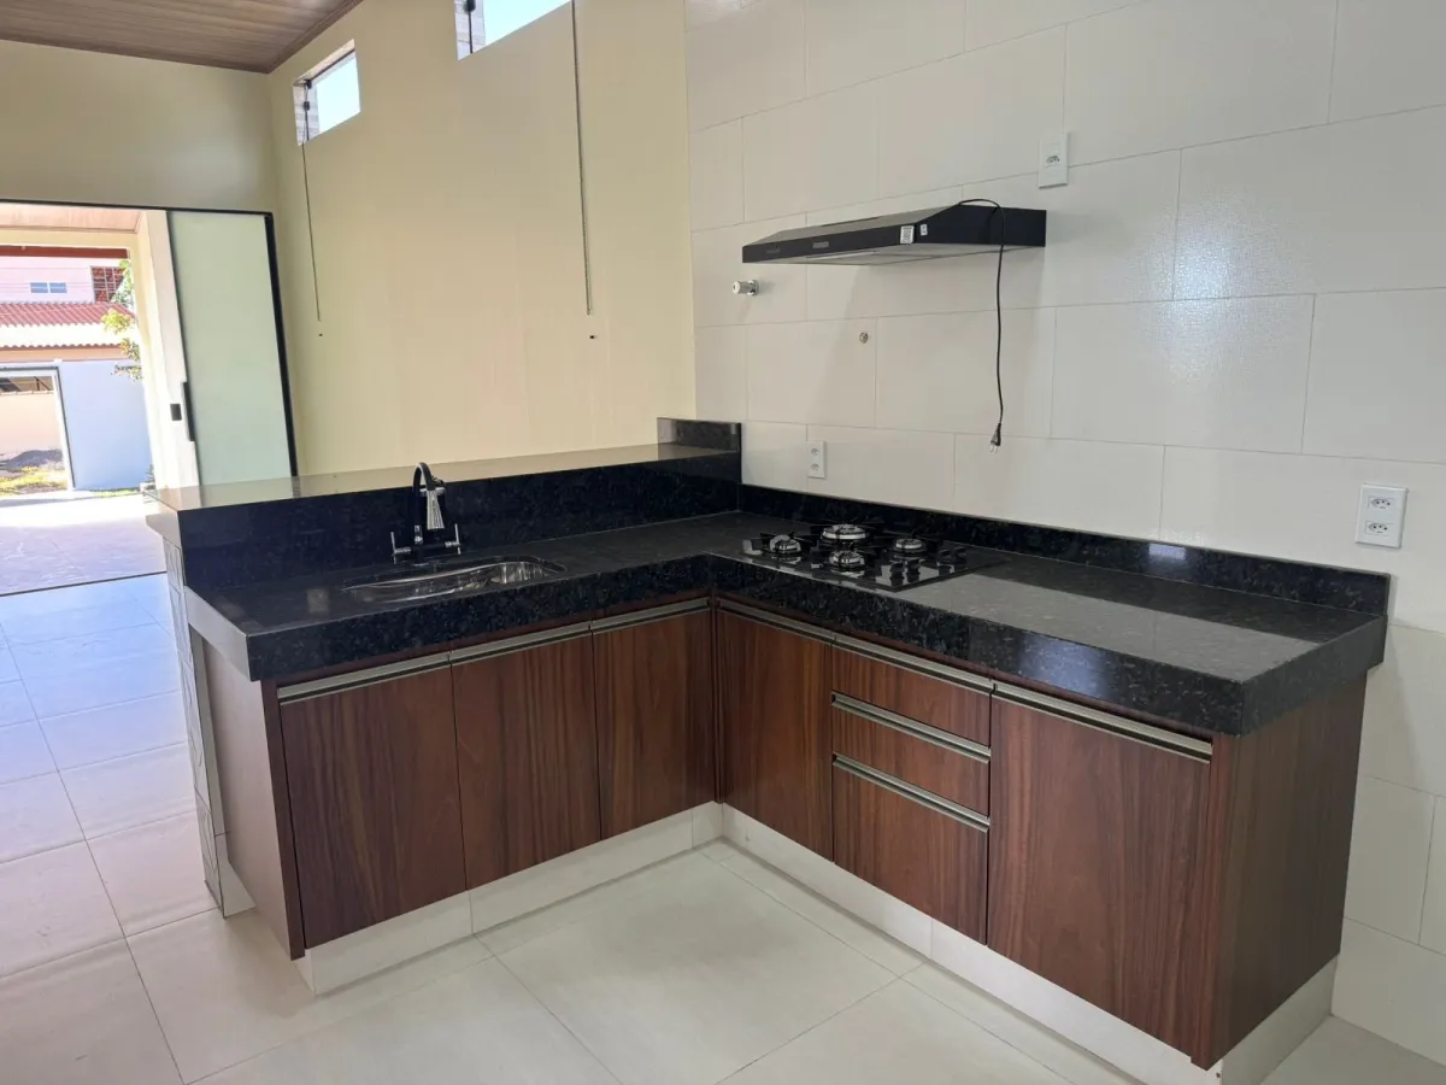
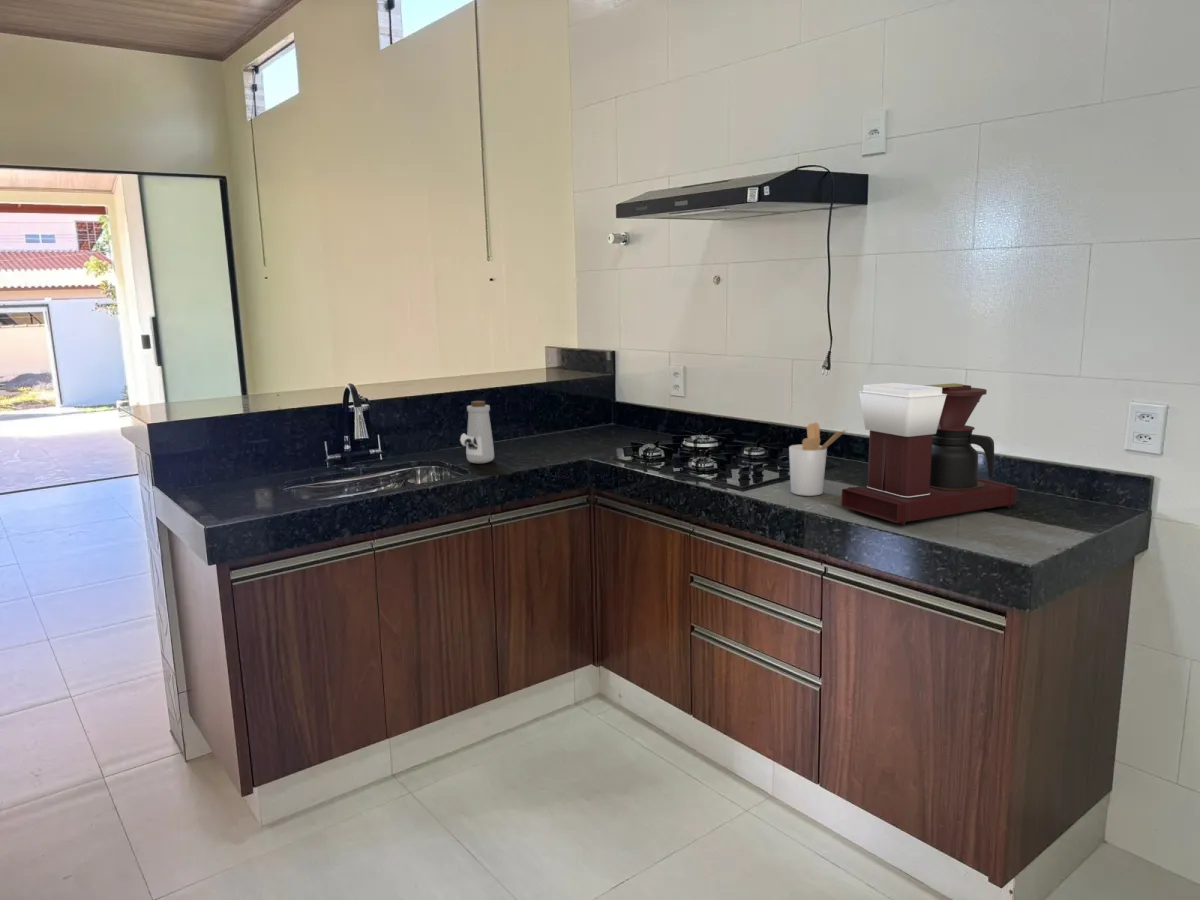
+ coffee maker [841,382,1018,526]
+ bottle [459,400,495,464]
+ utensil holder [788,422,849,497]
